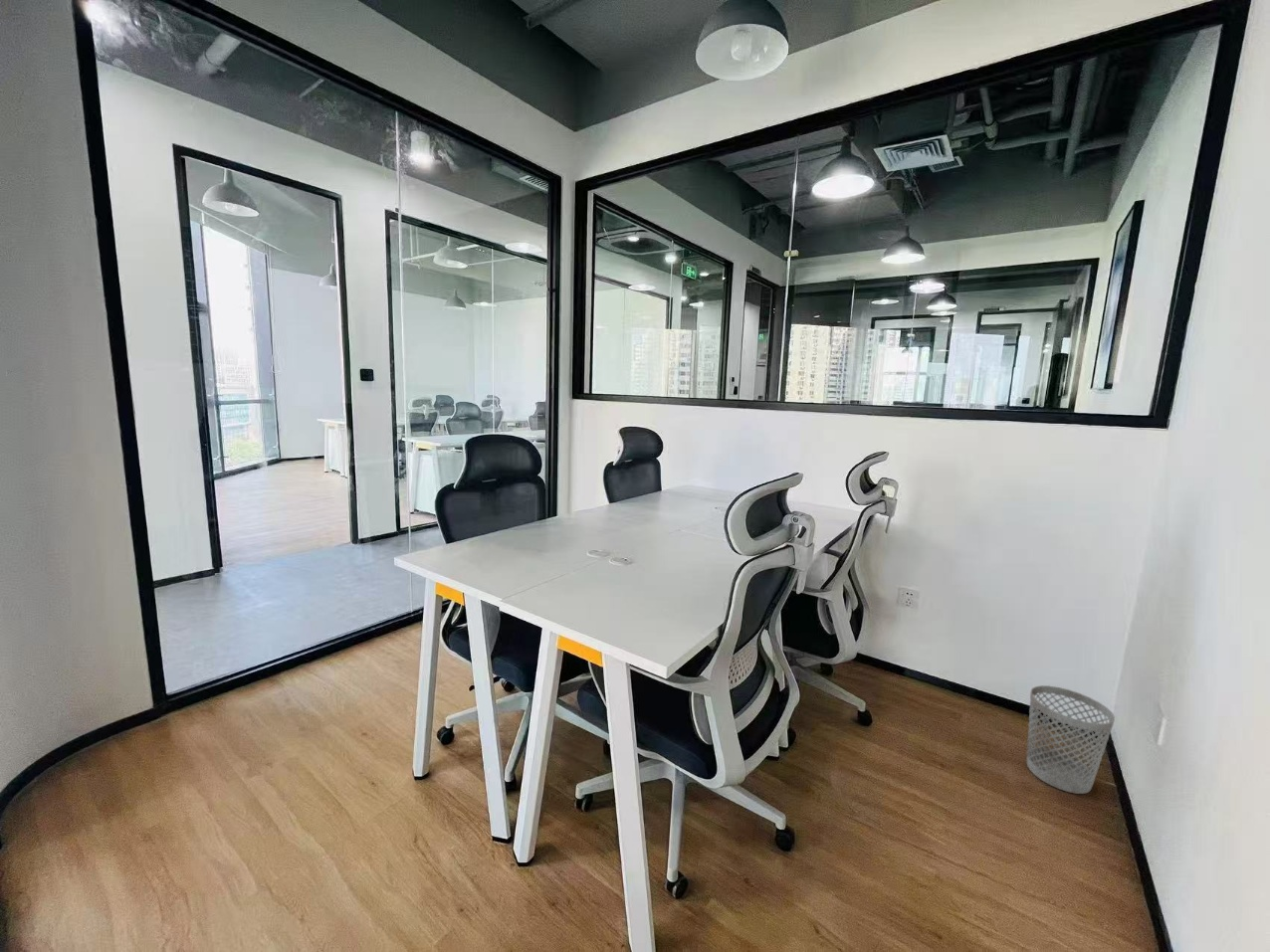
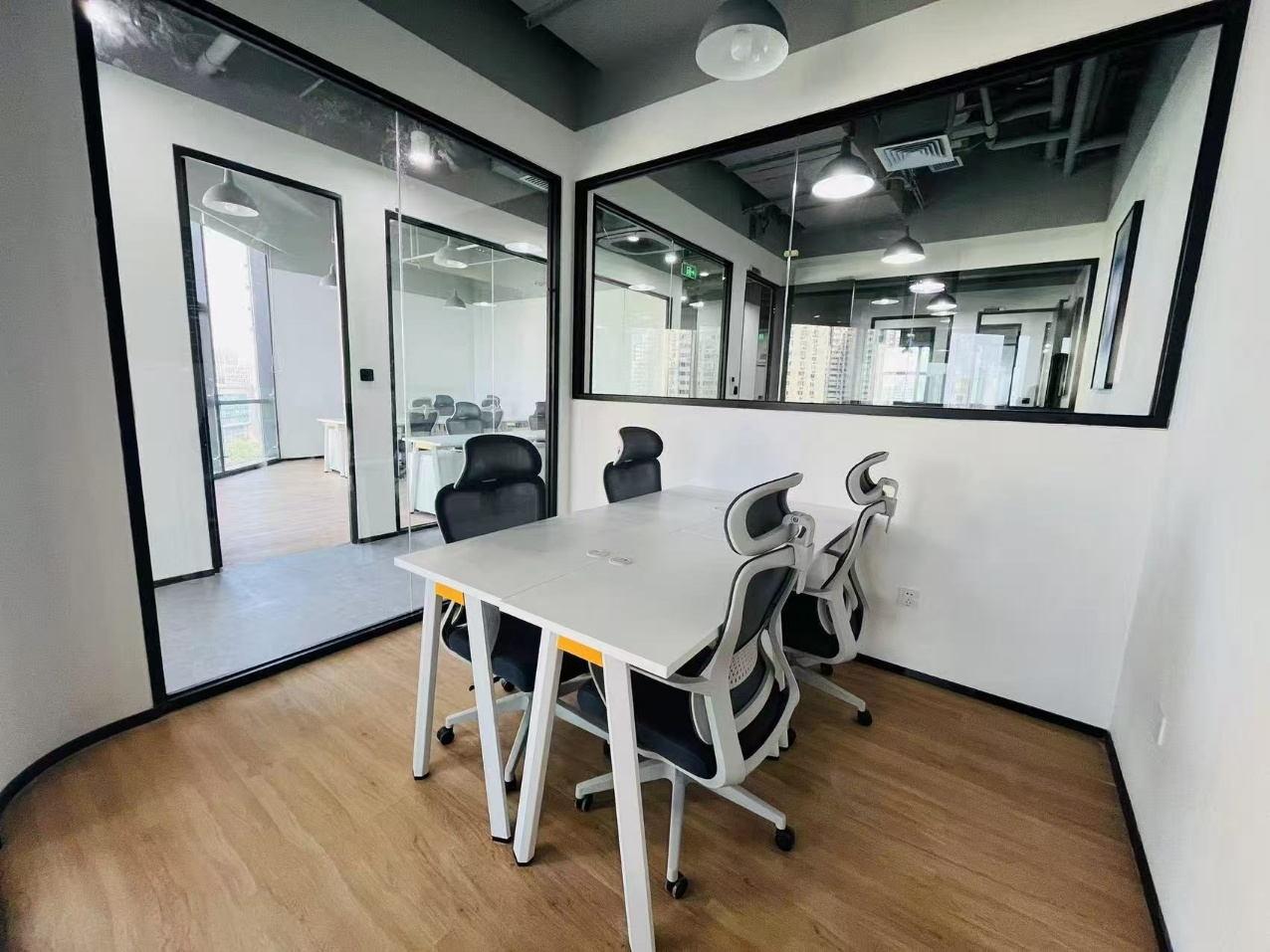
- wastebasket [1026,684,1116,795]
